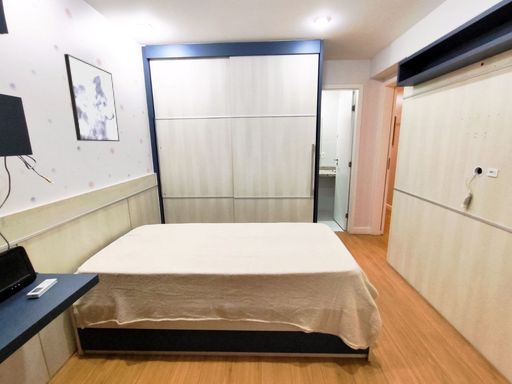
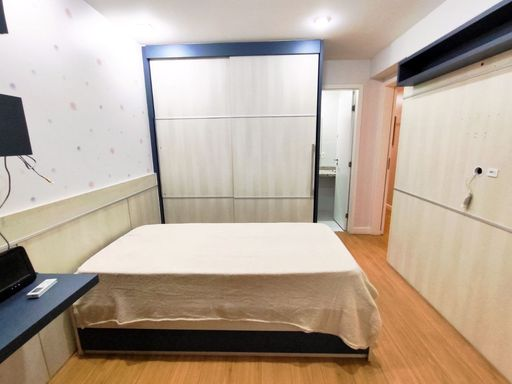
- wall art [63,53,120,142]
